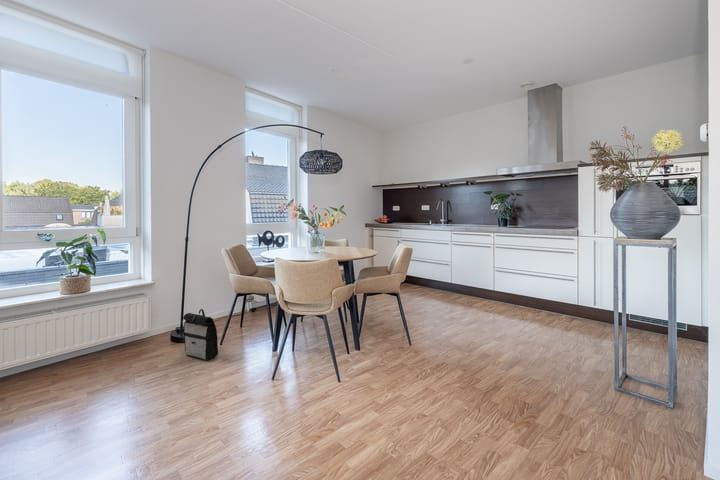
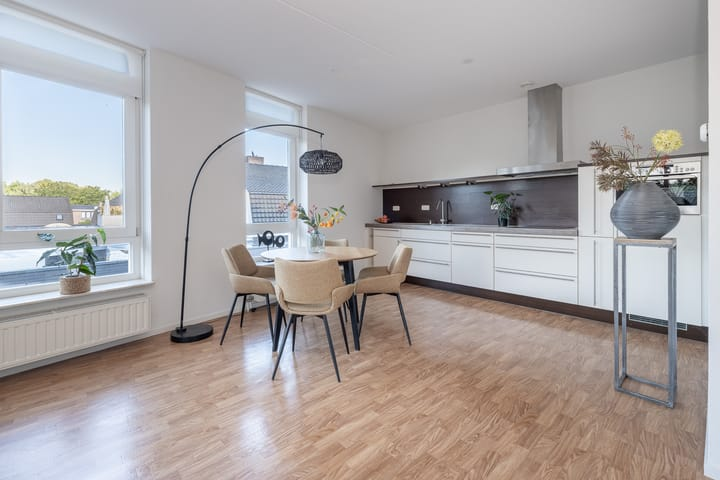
- backpack [182,308,219,361]
